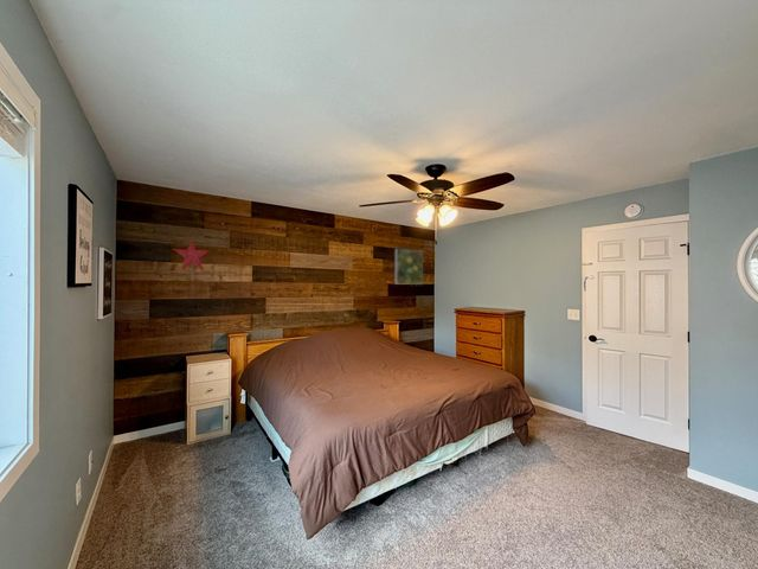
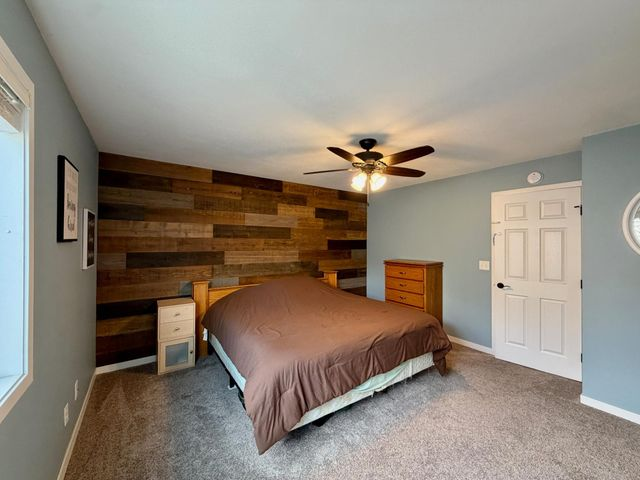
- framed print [394,248,424,286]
- decorative star [172,239,211,271]
